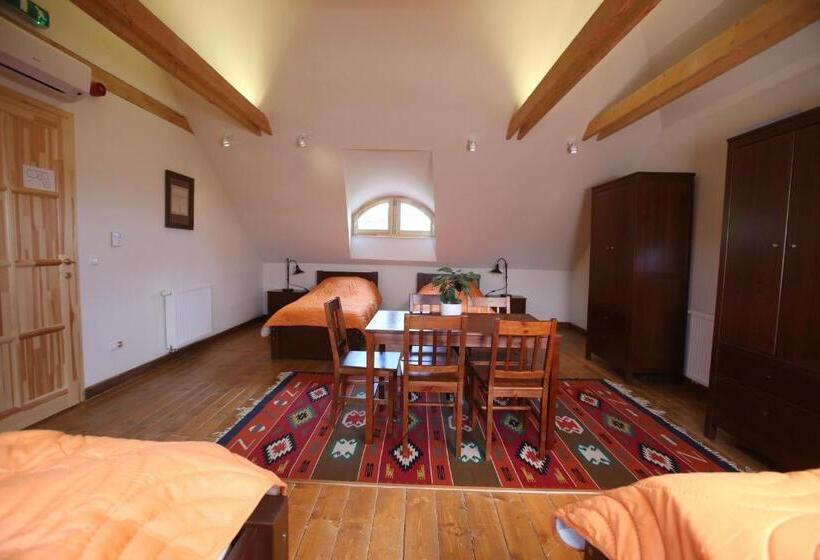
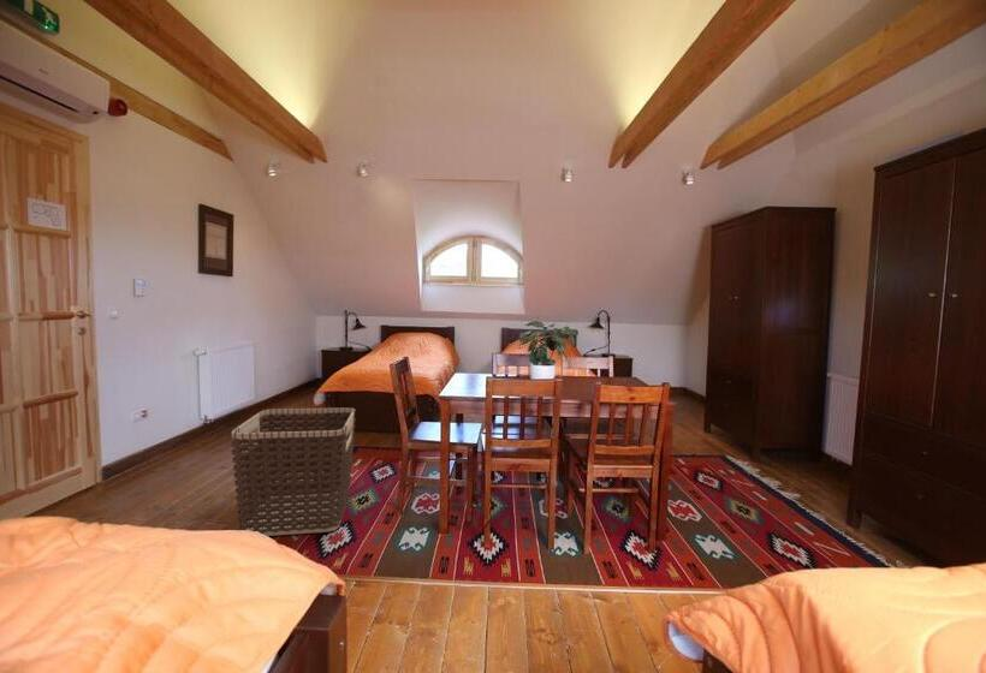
+ clothes hamper [230,406,357,537]
